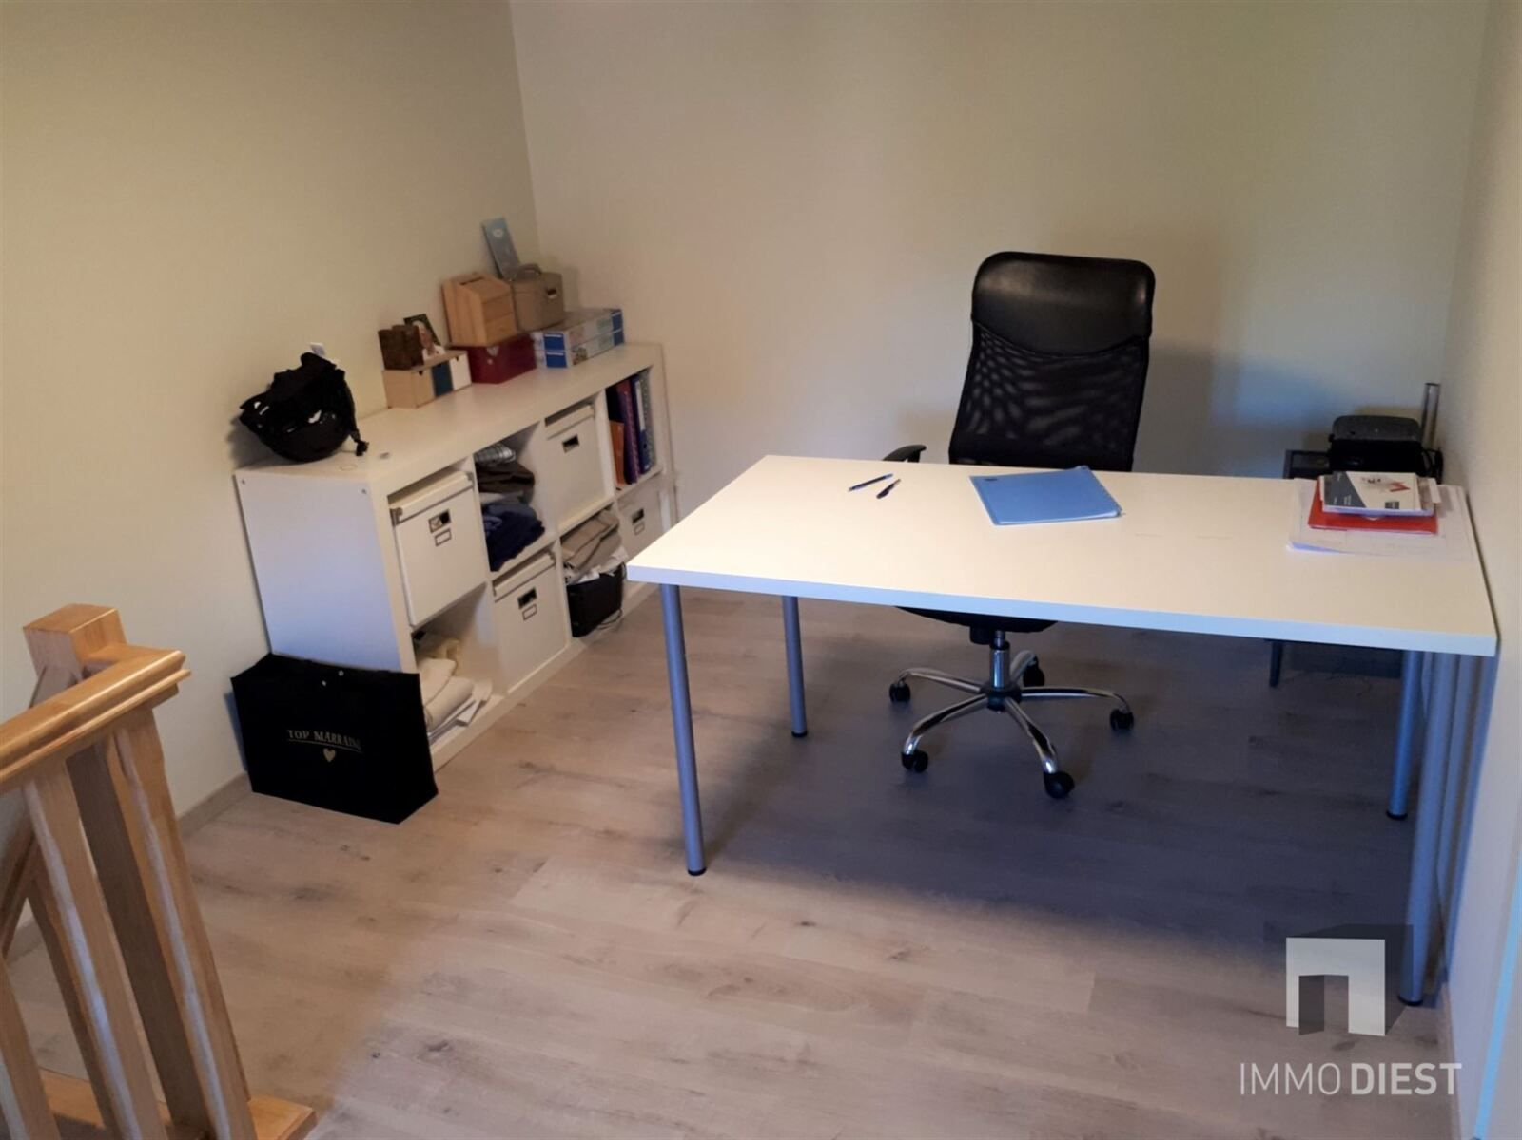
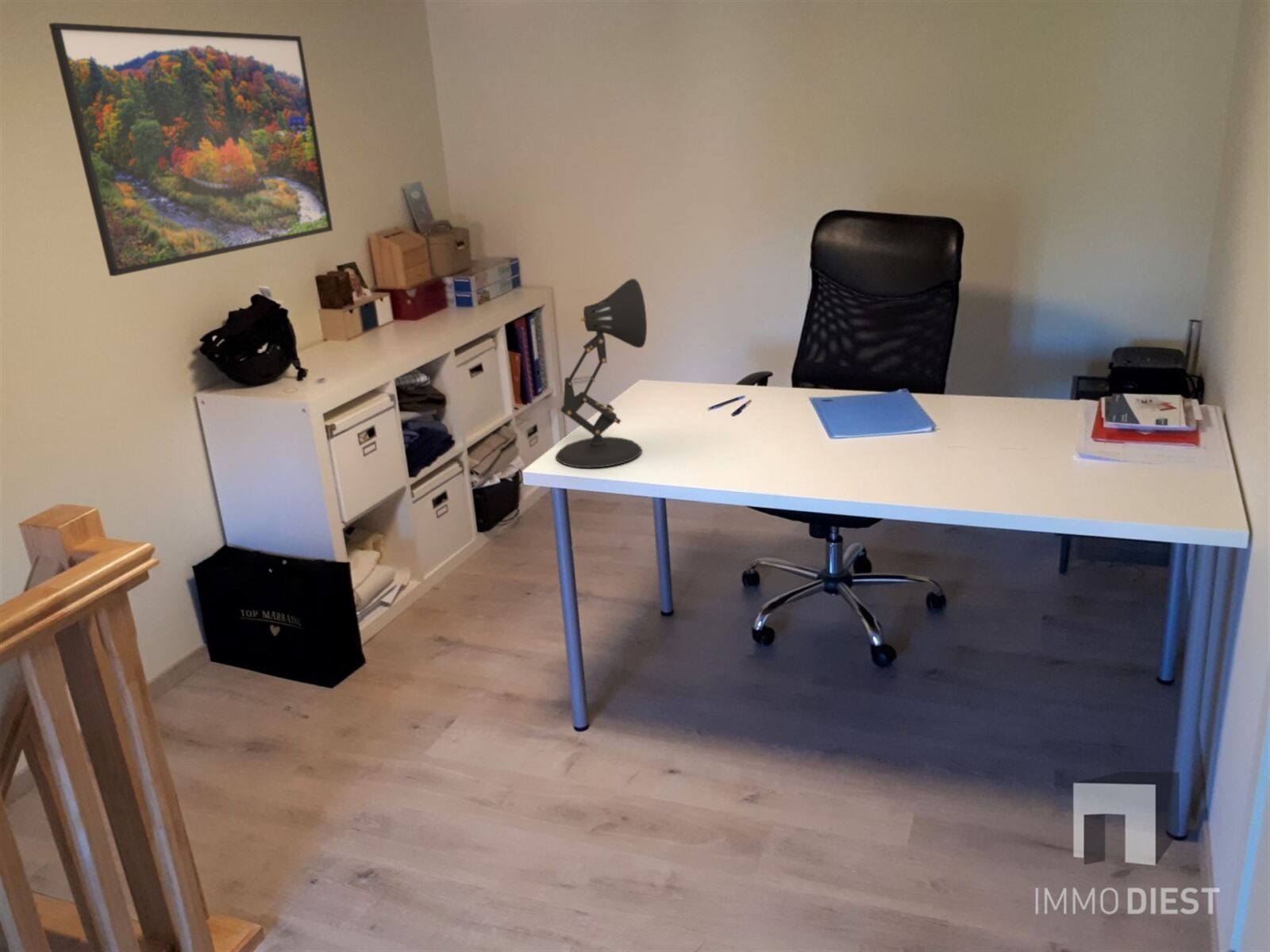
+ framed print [48,21,333,277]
+ desk lamp [555,278,648,469]
